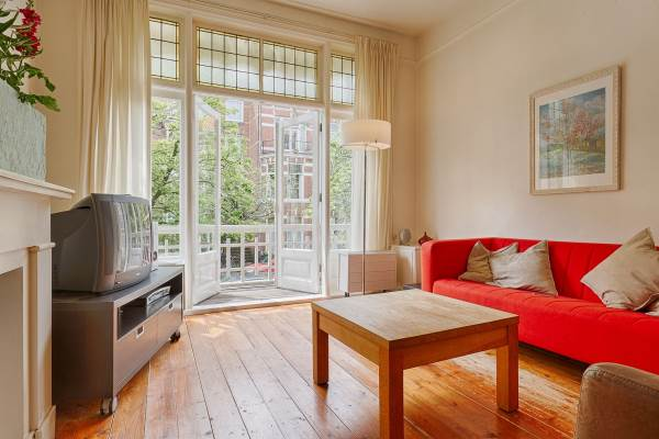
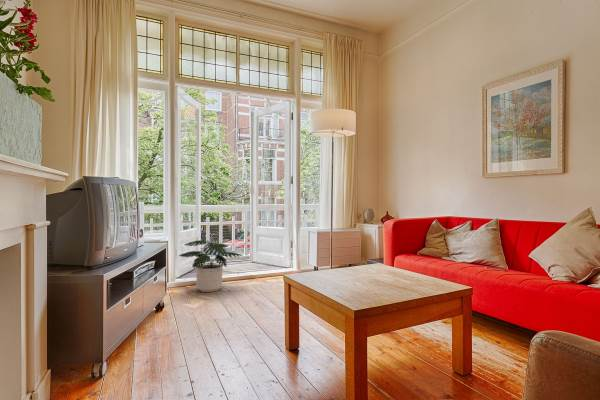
+ potted plant [178,239,244,293]
